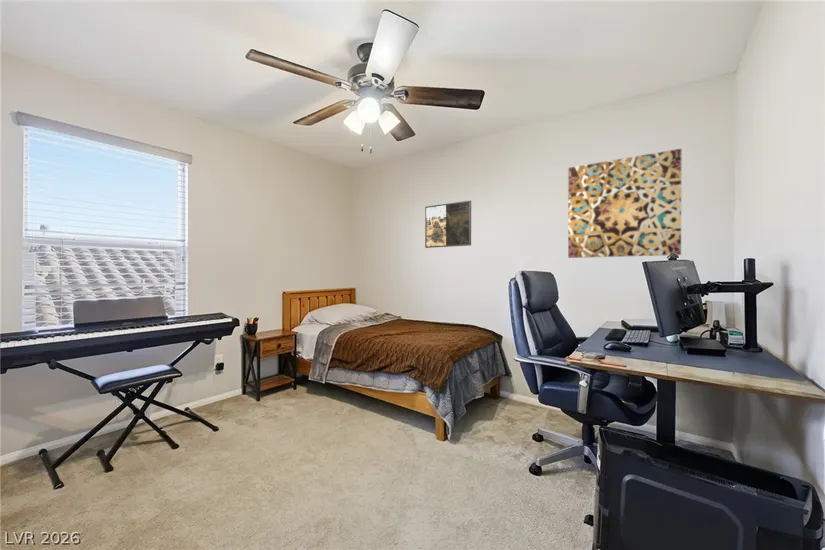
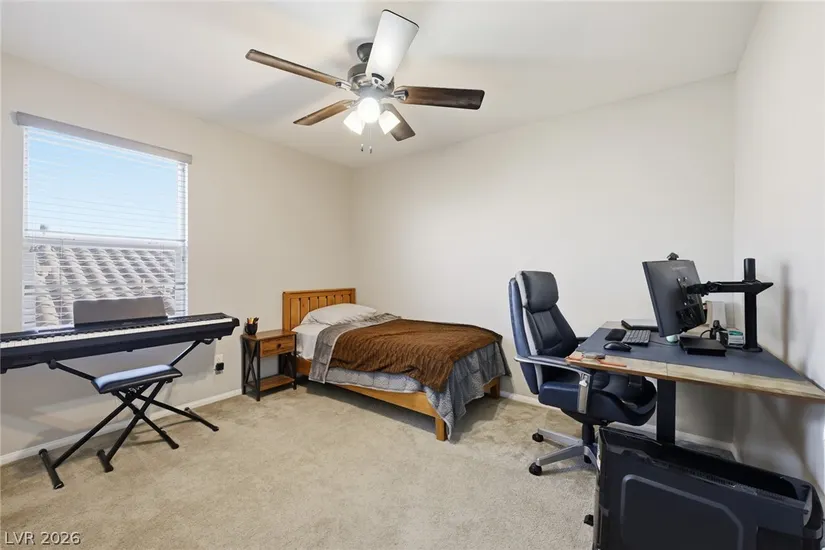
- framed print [424,199,472,249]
- wall art [567,148,682,259]
